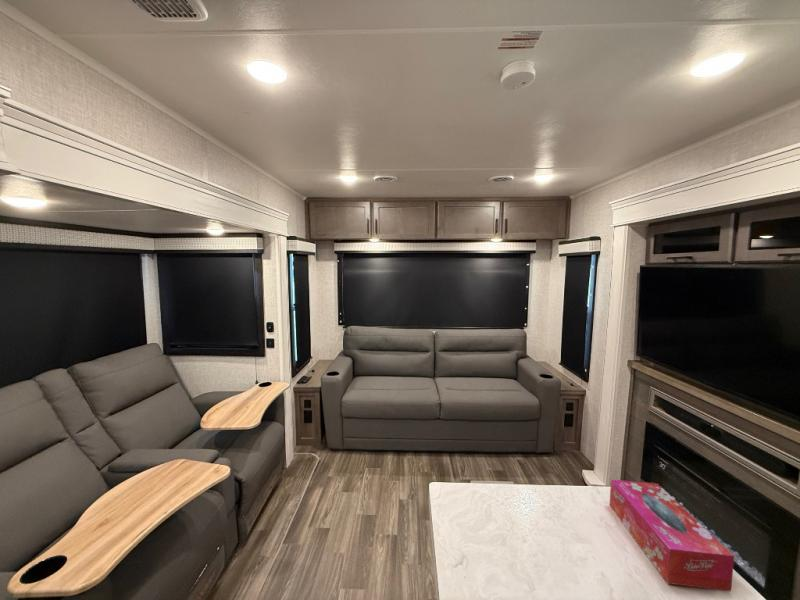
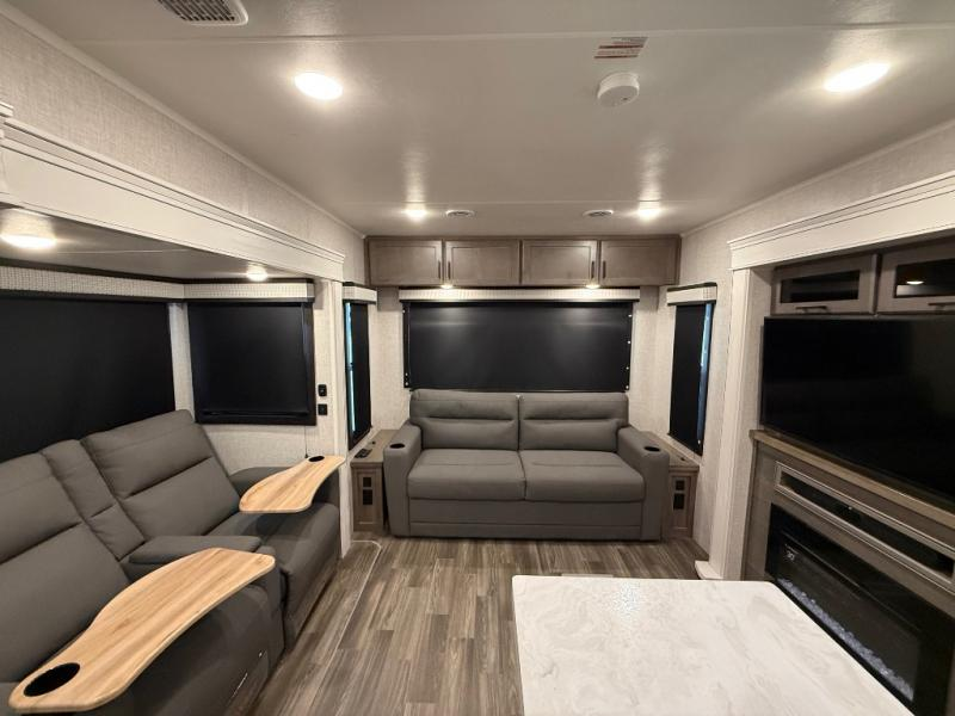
- tissue box [608,478,735,593]
